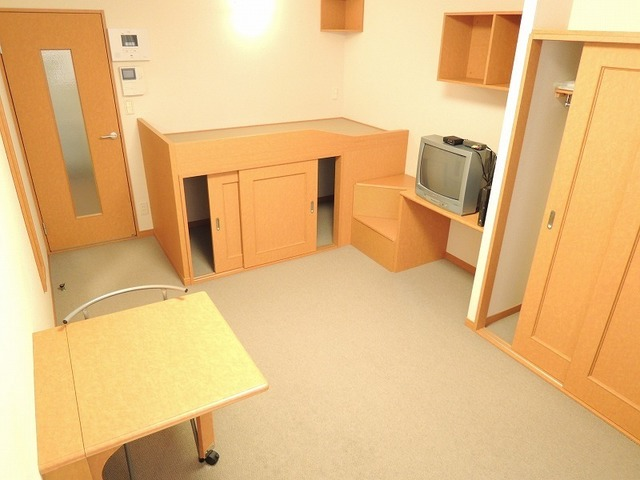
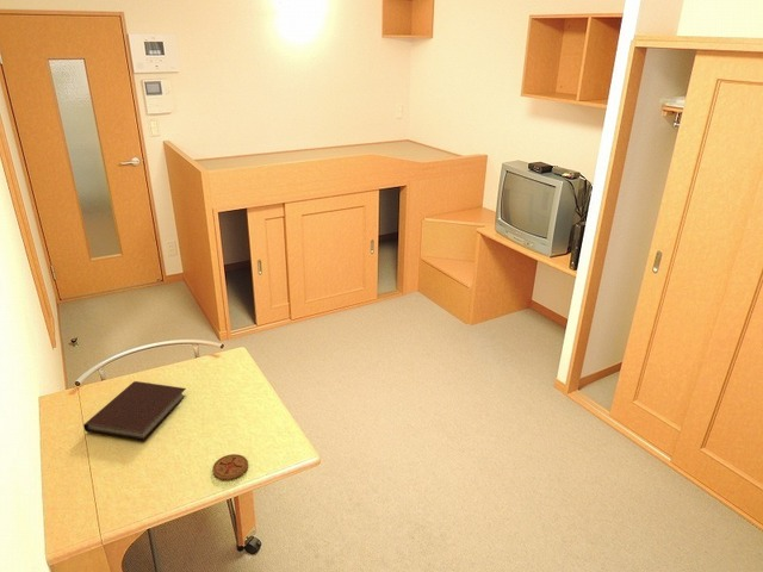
+ notebook [82,380,187,442]
+ coaster [211,453,249,481]
